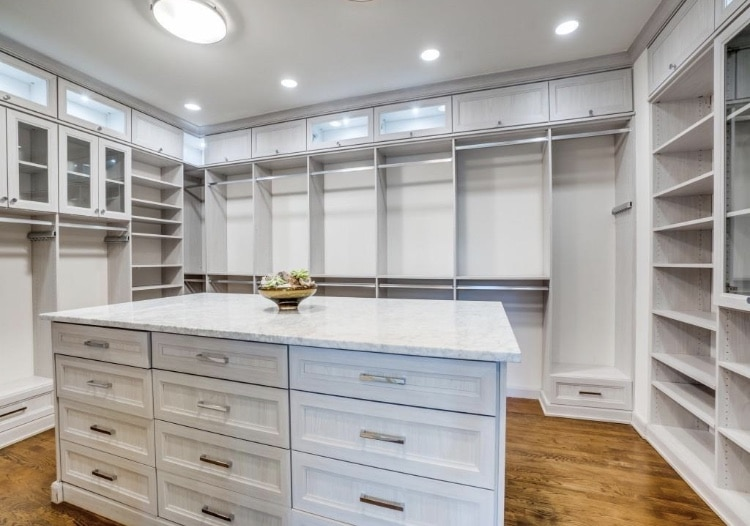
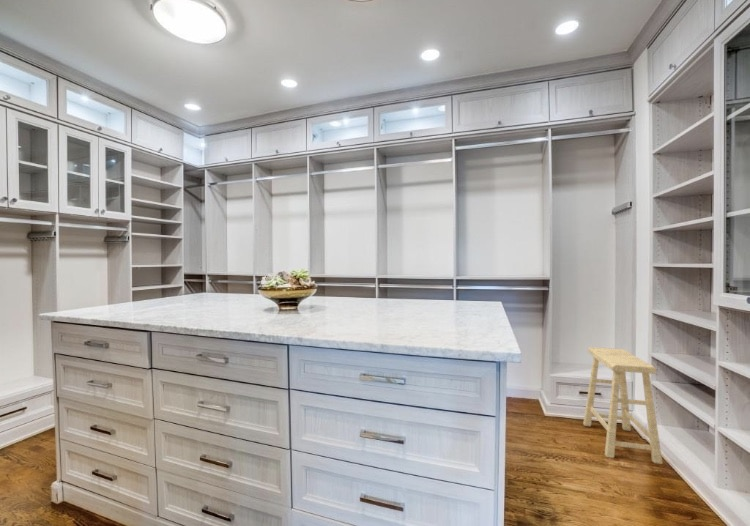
+ stool [582,346,664,465]
